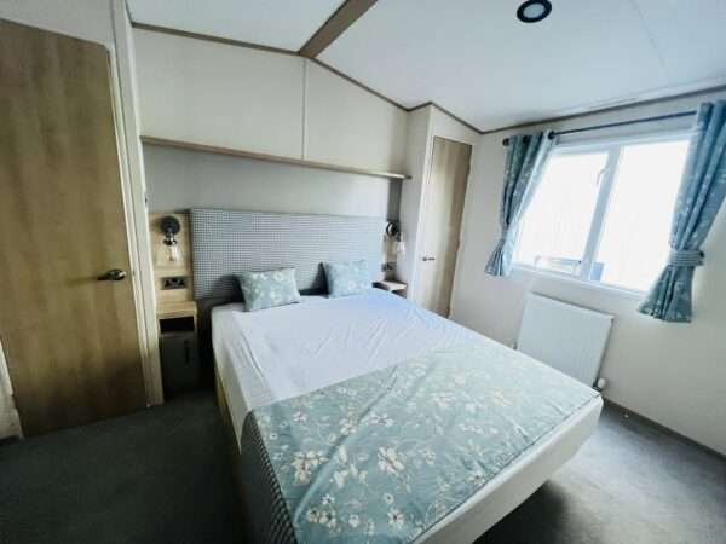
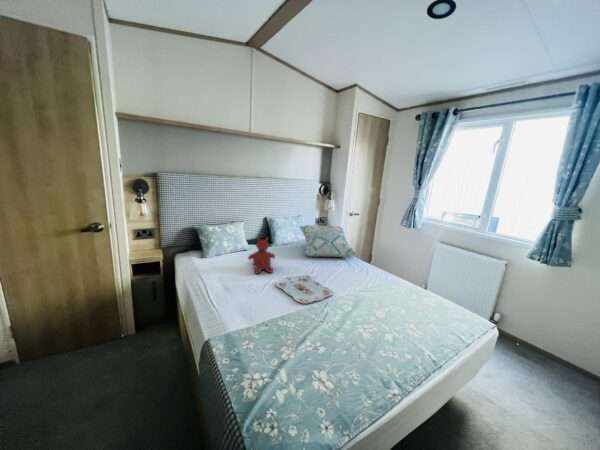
+ teddy bear [247,236,276,275]
+ serving tray [275,275,334,304]
+ decorative pillow [298,224,358,258]
